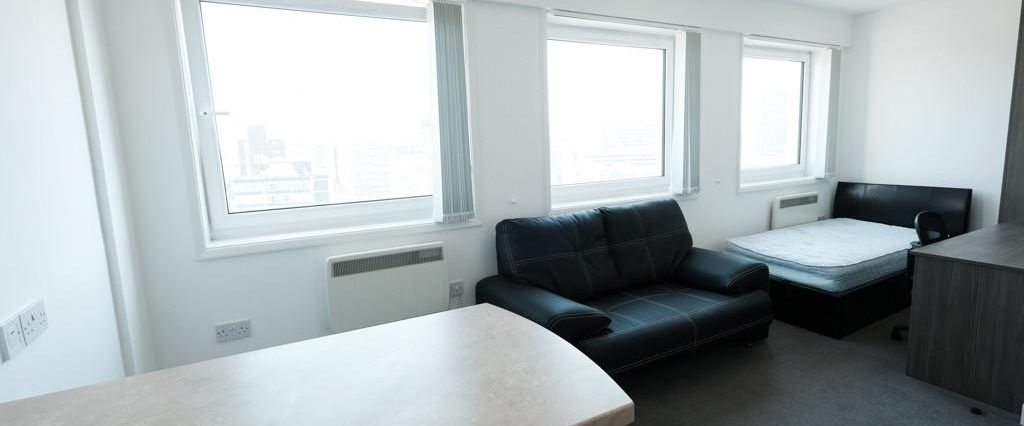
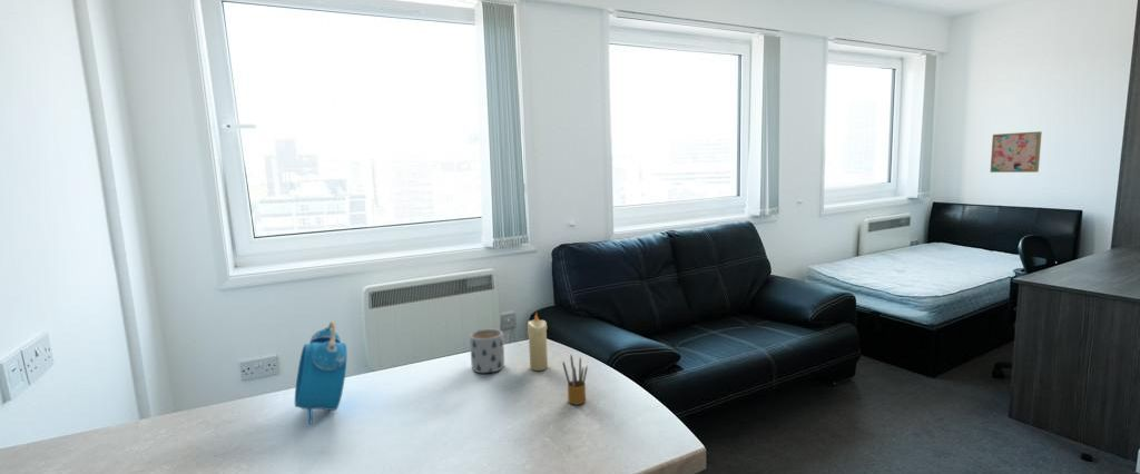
+ wall art [990,130,1043,174]
+ candle [527,312,549,372]
+ alarm clock [294,320,347,425]
+ mug [469,328,505,374]
+ pencil box [561,354,589,405]
